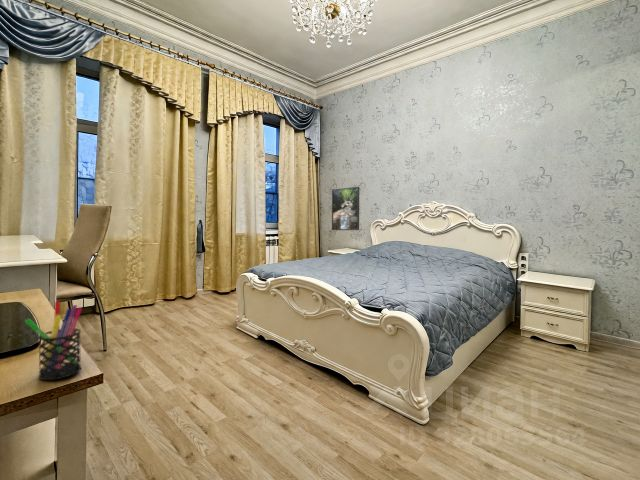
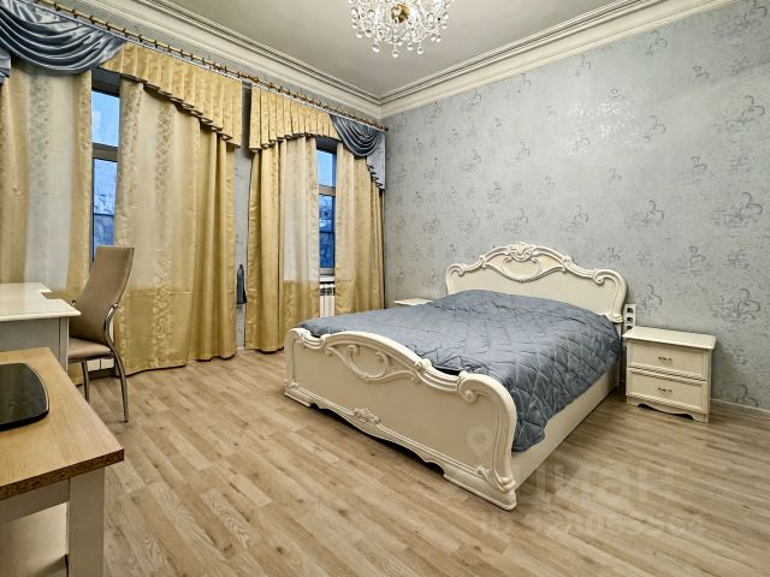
- pen holder [24,300,83,381]
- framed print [331,186,360,231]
